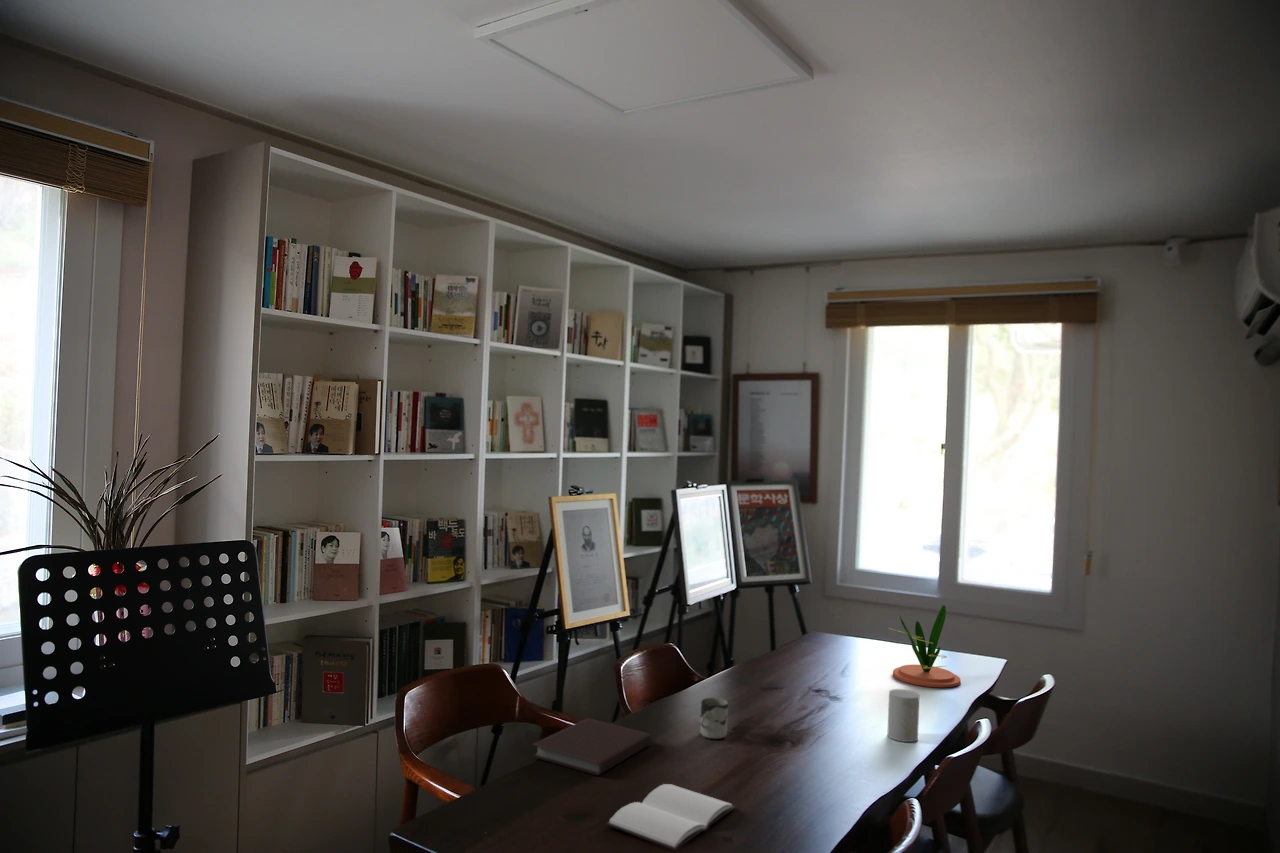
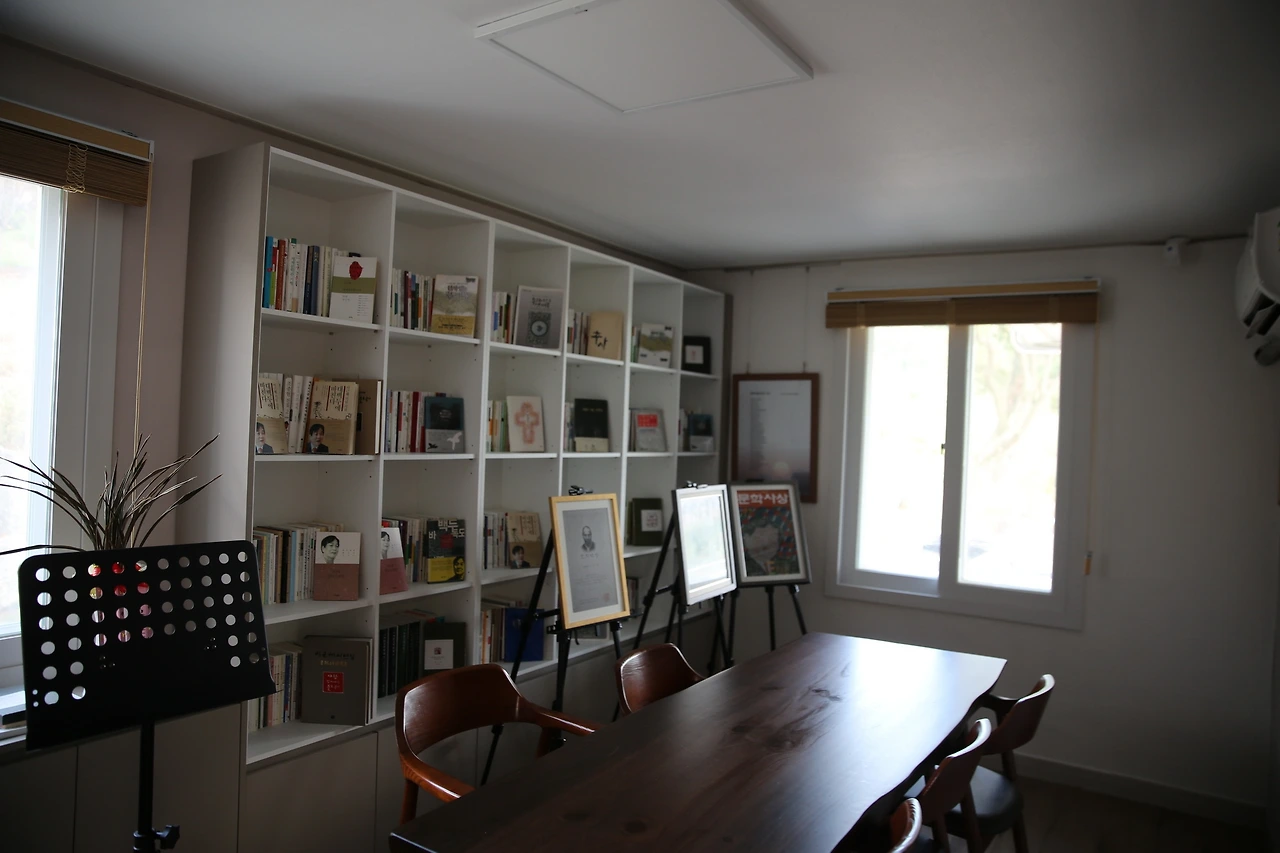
- book [605,783,737,851]
- cup [698,697,729,741]
- cup [886,688,921,743]
- plant [888,604,962,688]
- notebook [530,717,652,776]
